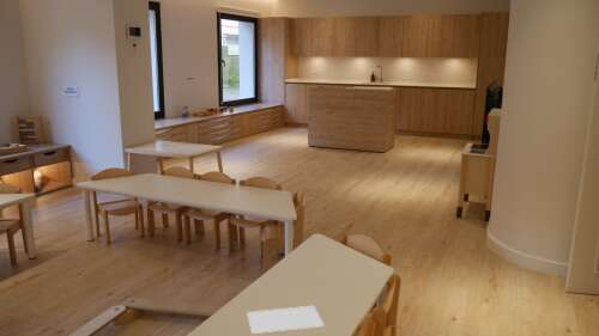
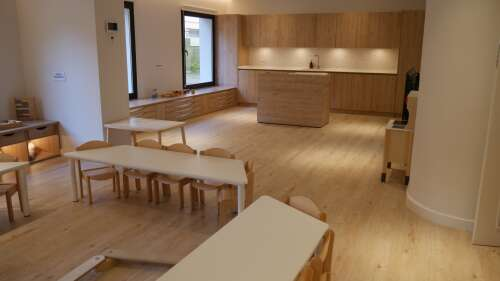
- paper sheet [246,305,326,335]
